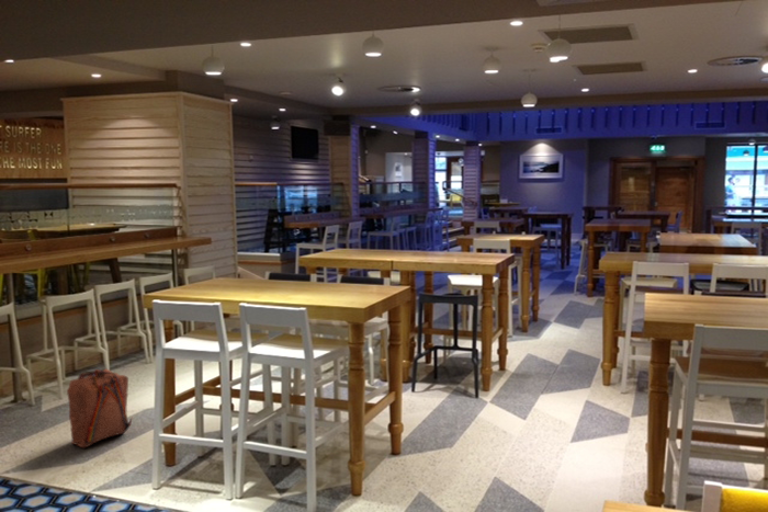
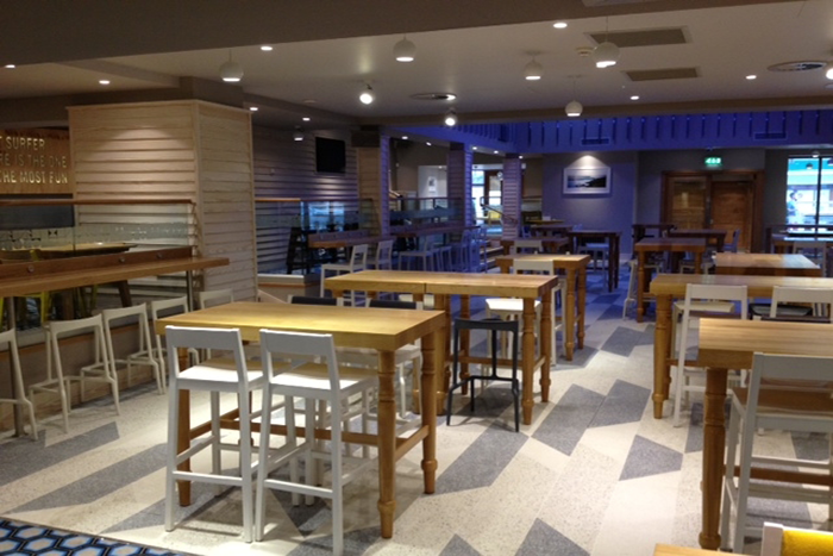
- backpack [66,368,134,450]
